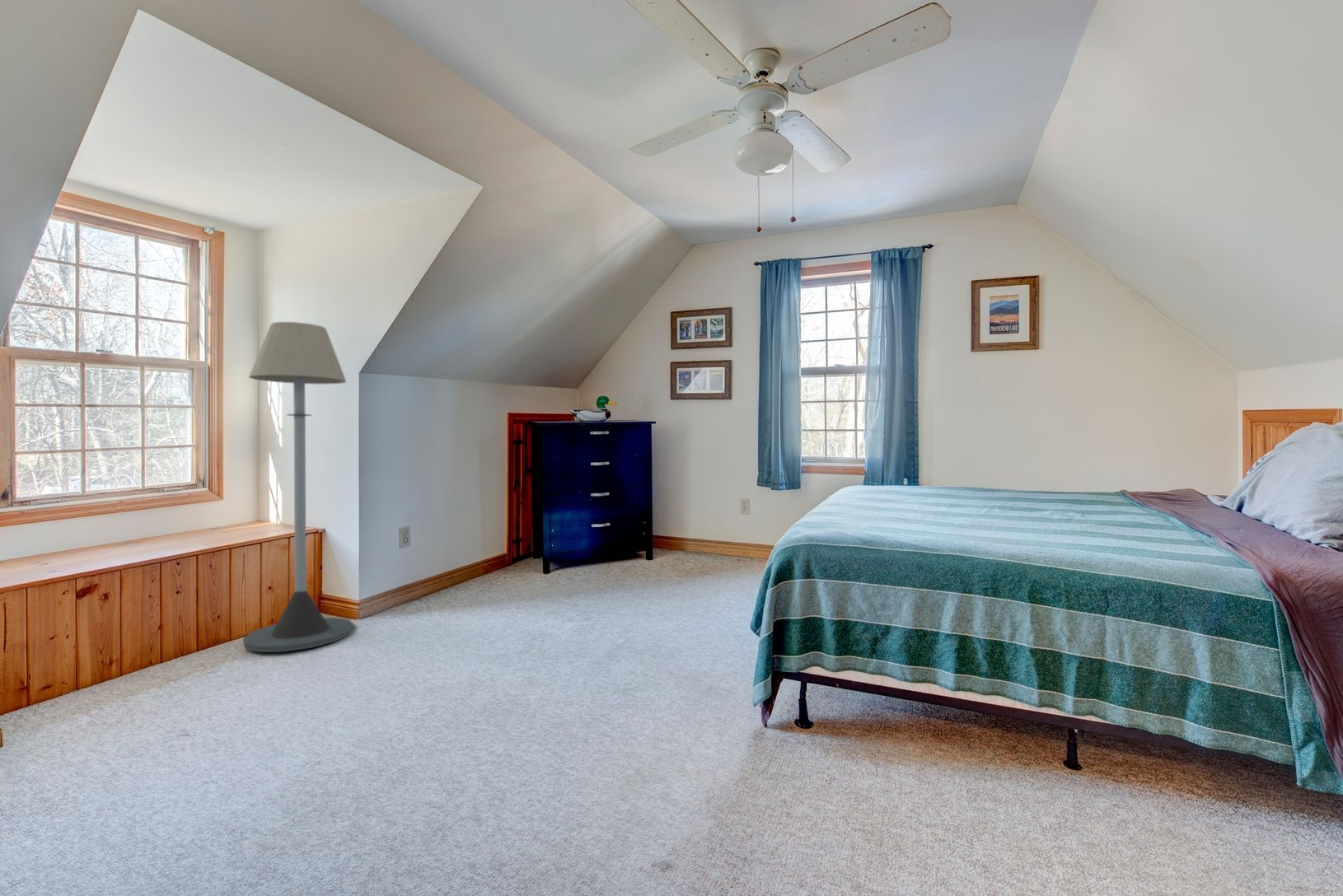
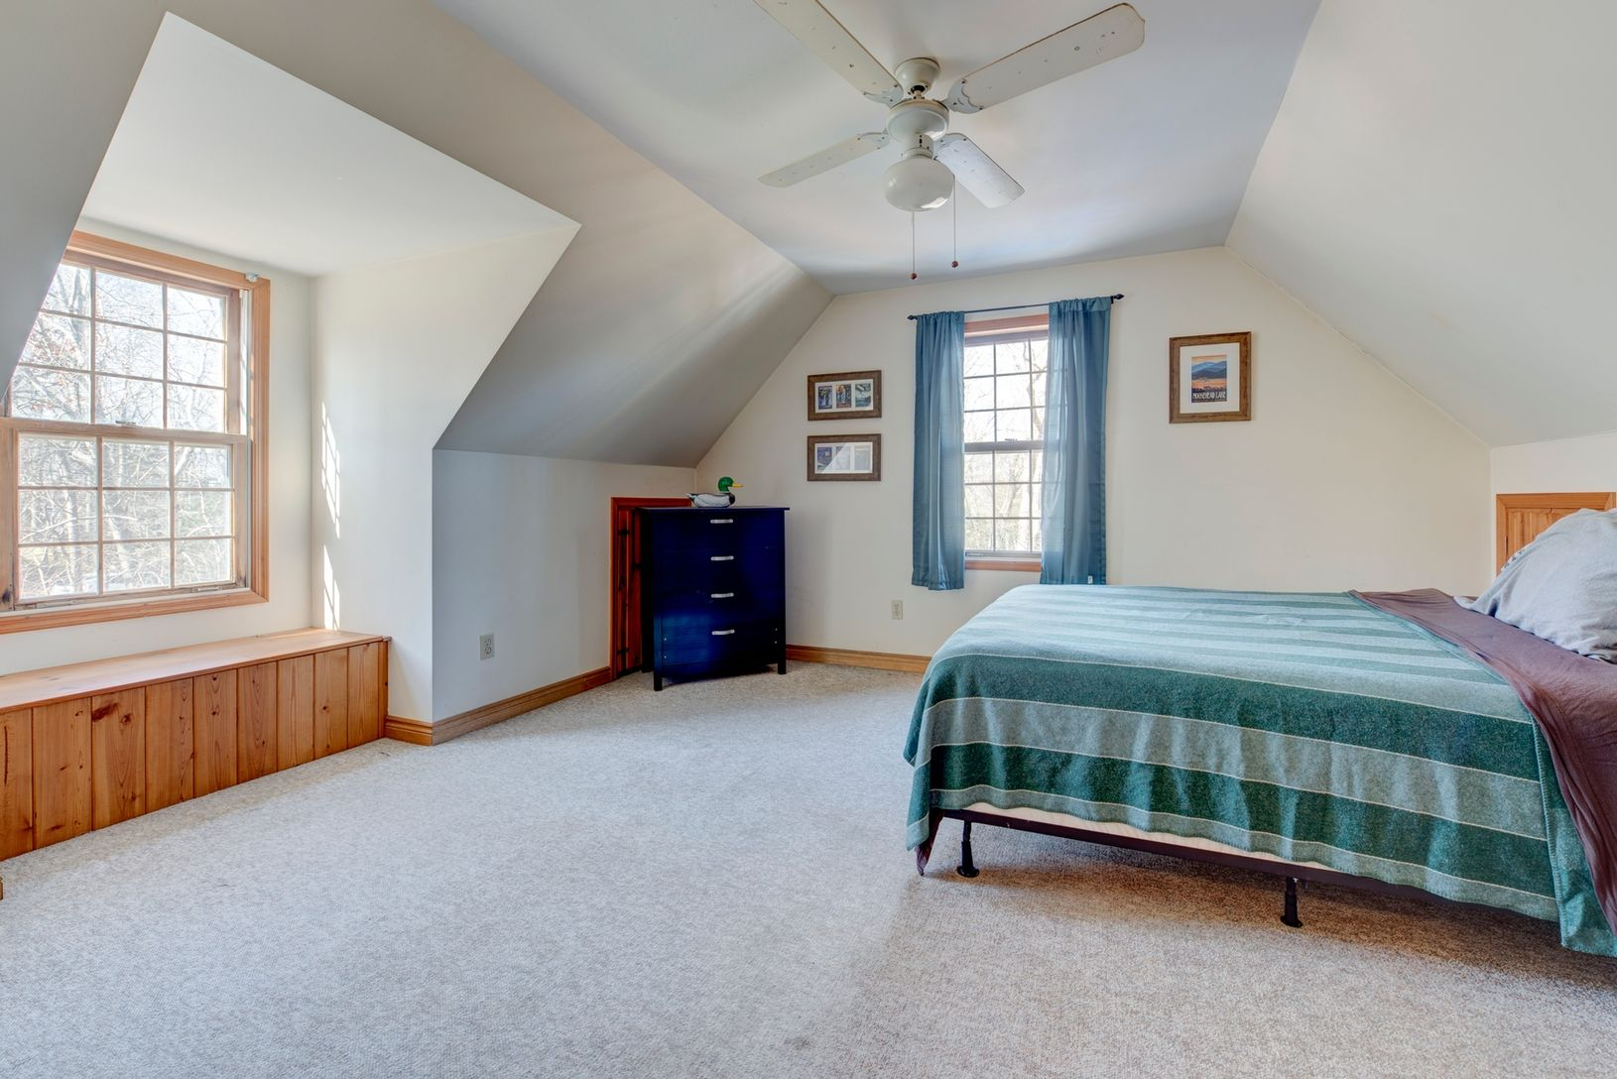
- floor lamp [242,321,355,653]
